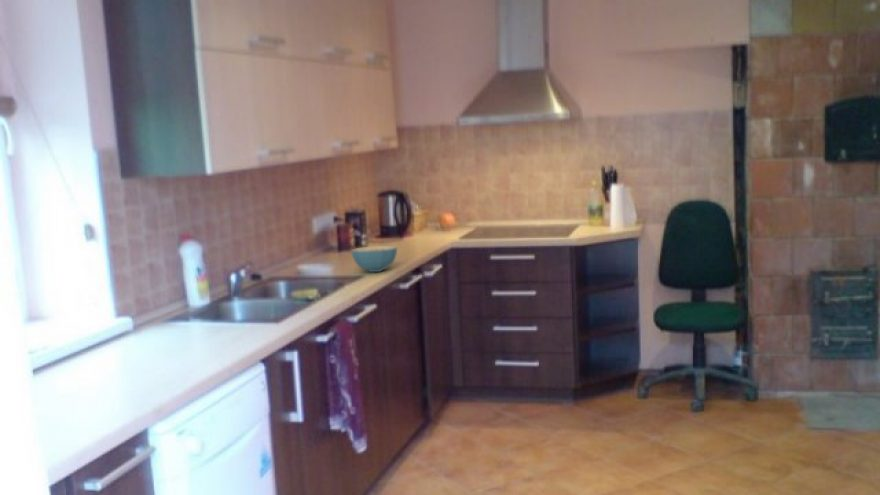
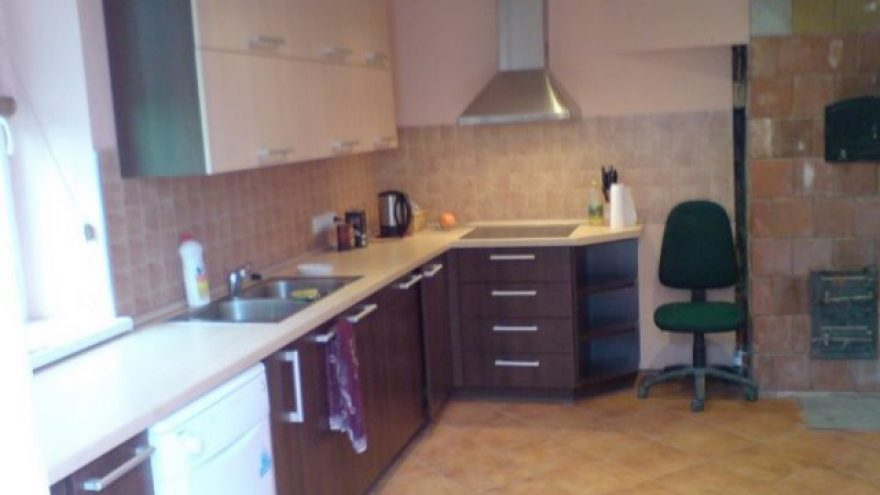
- cereal bowl [350,245,398,273]
